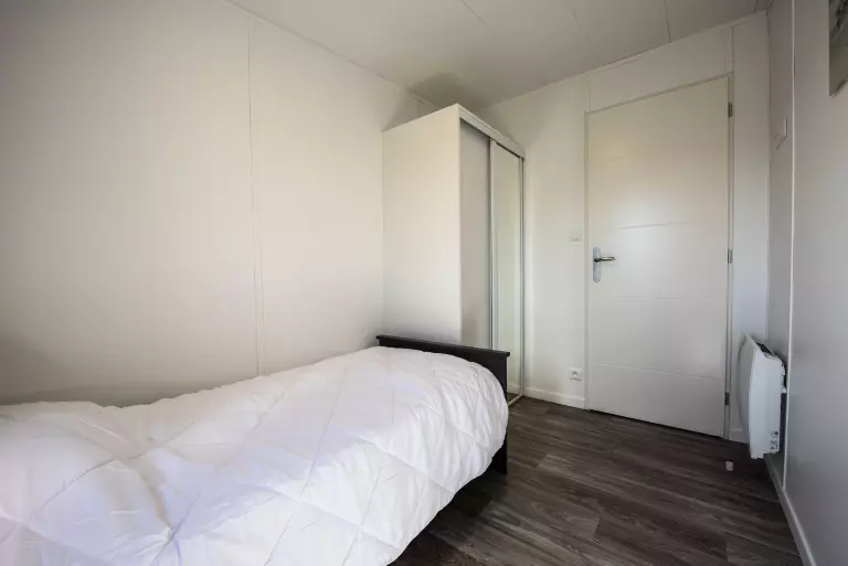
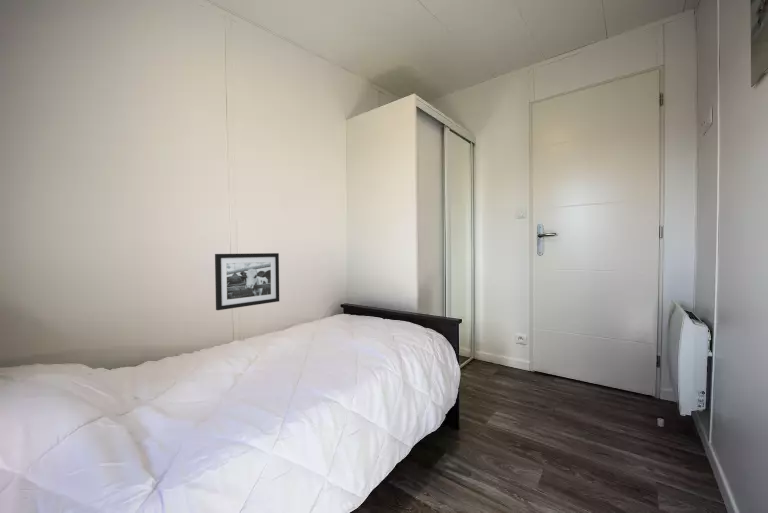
+ picture frame [214,252,280,311]
